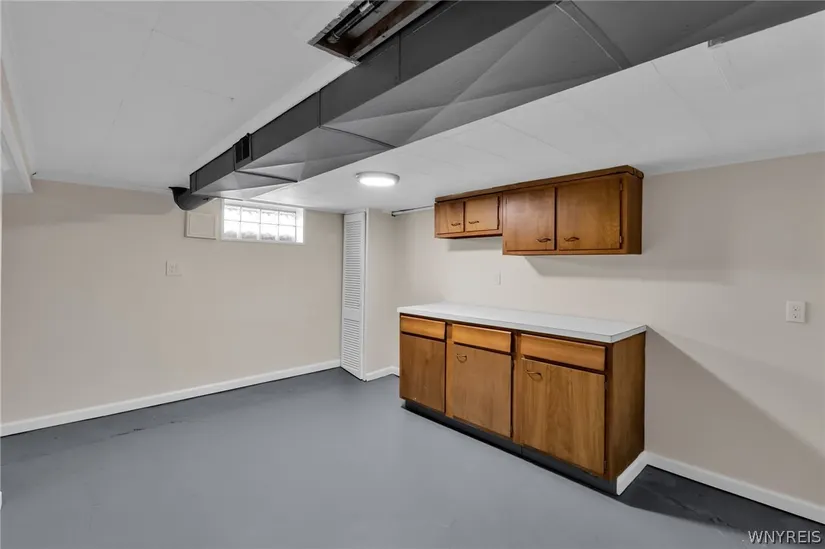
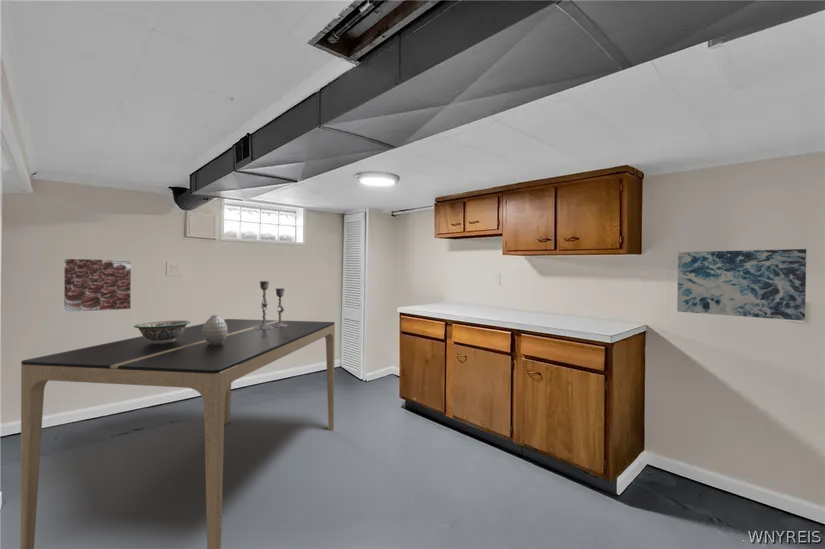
+ candlestick [254,280,288,330]
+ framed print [63,257,132,313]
+ vase [203,314,227,345]
+ dining table [20,318,336,549]
+ wall art [676,248,807,322]
+ decorative bowl [133,320,191,343]
